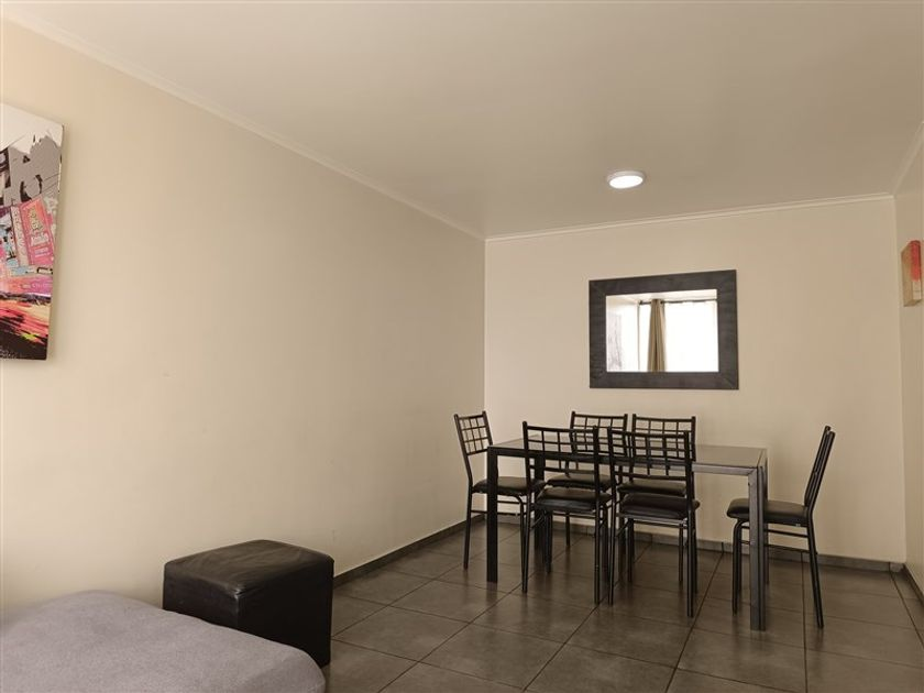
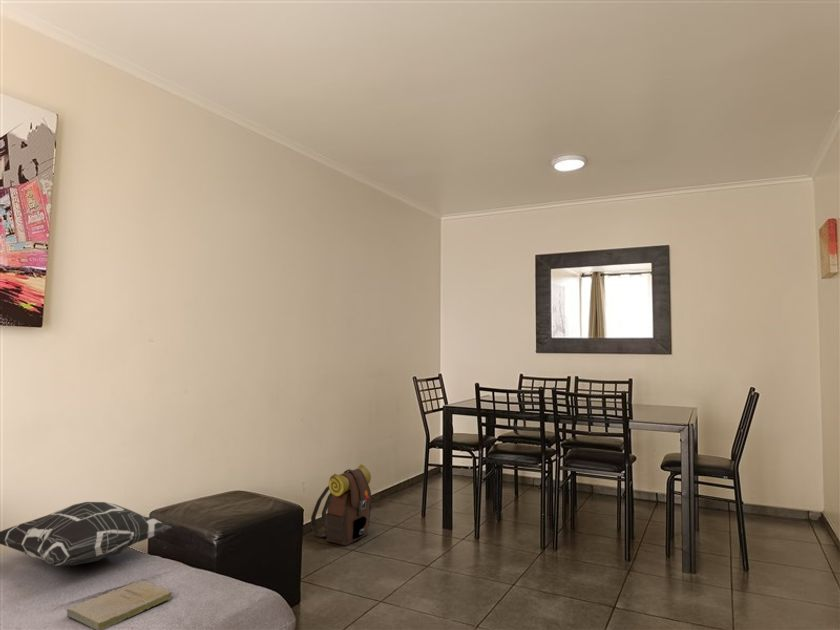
+ book [66,579,173,630]
+ backpack [310,463,373,547]
+ decorative pillow [0,501,173,567]
